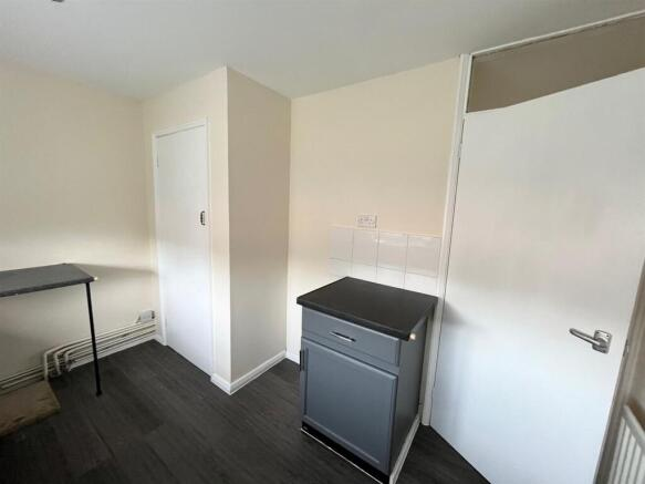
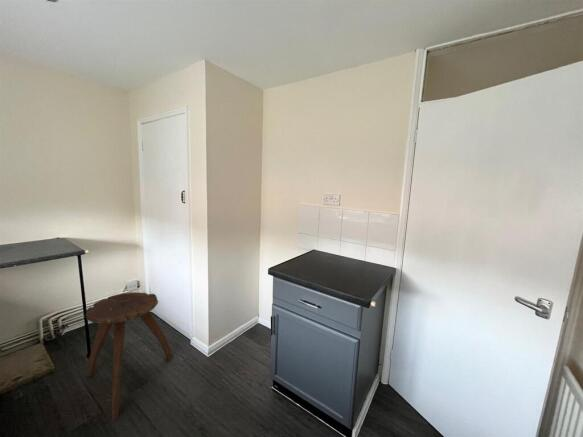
+ stool [85,291,174,423]
